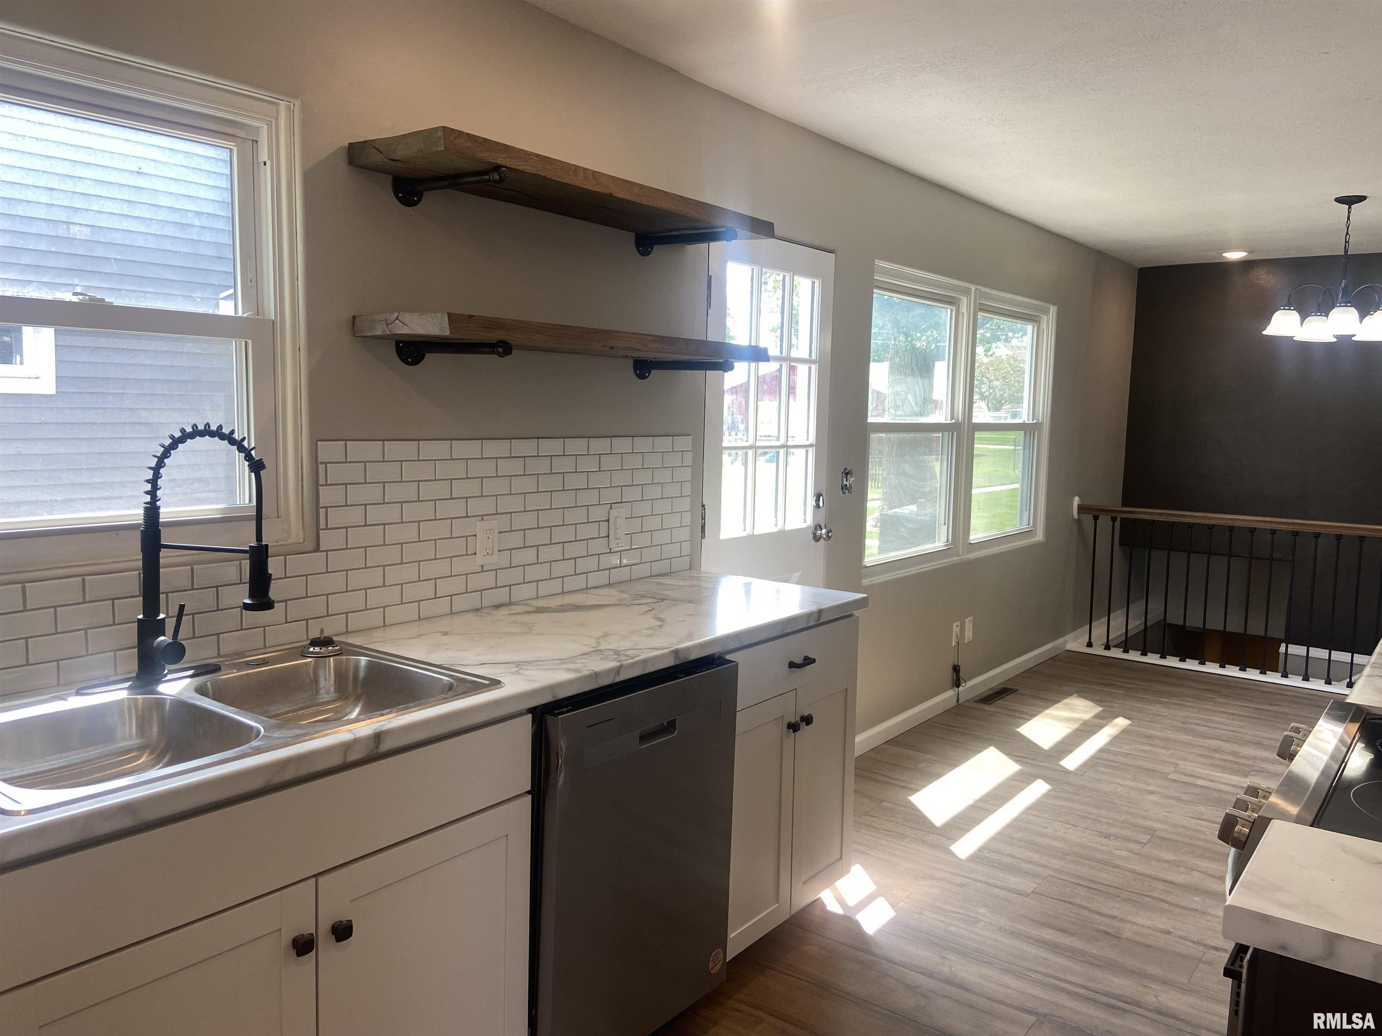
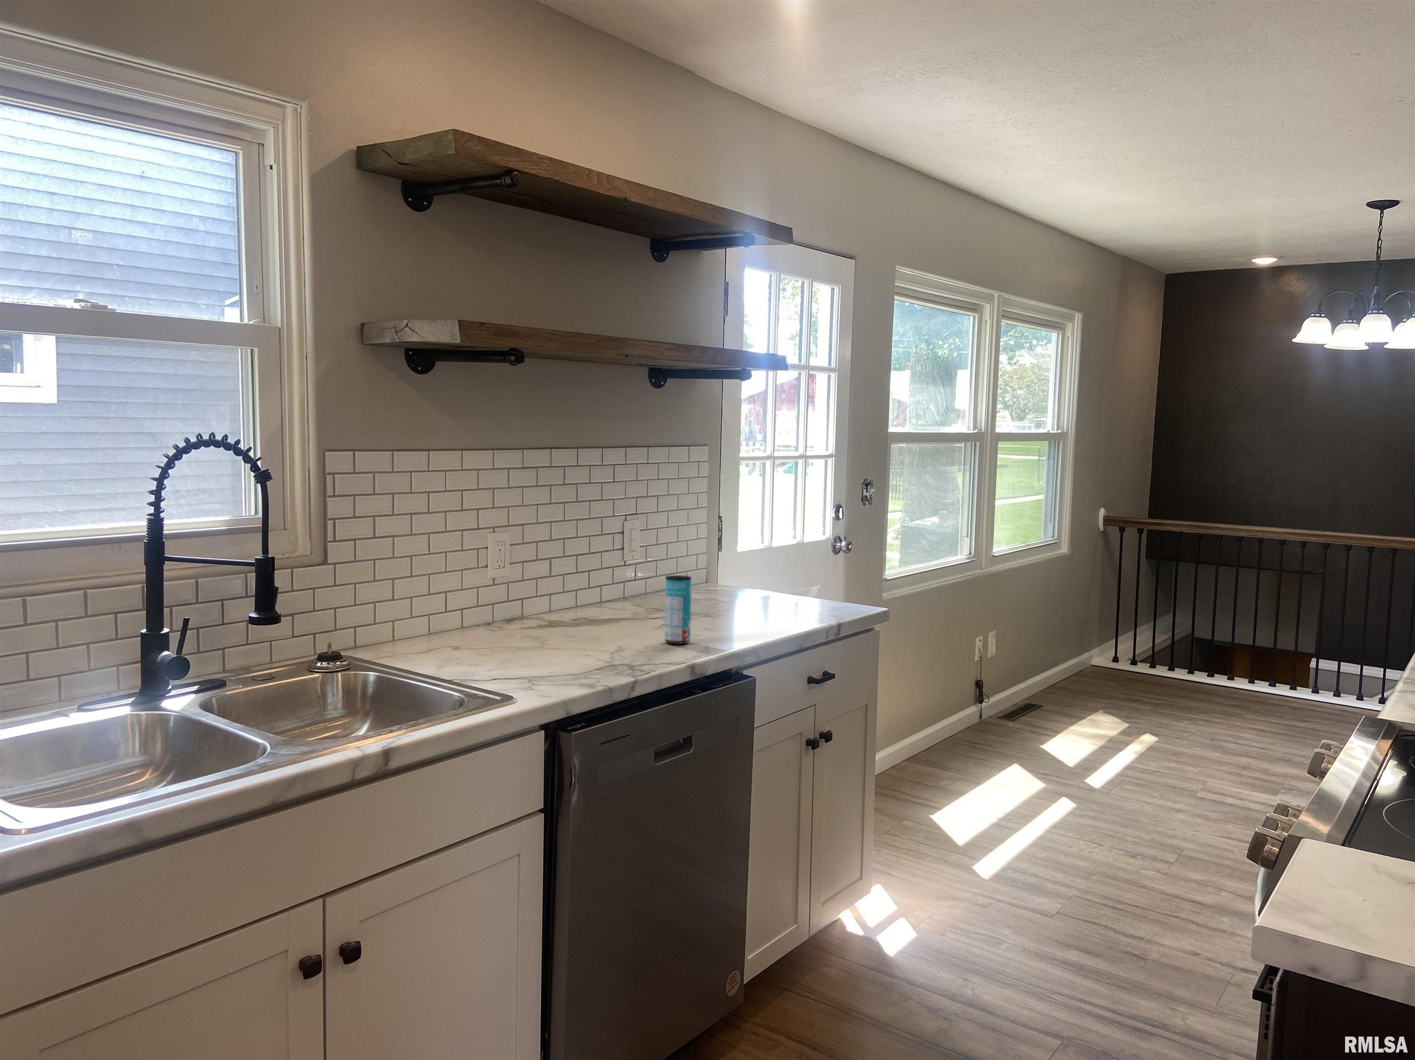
+ beverage can [664,575,692,645]
